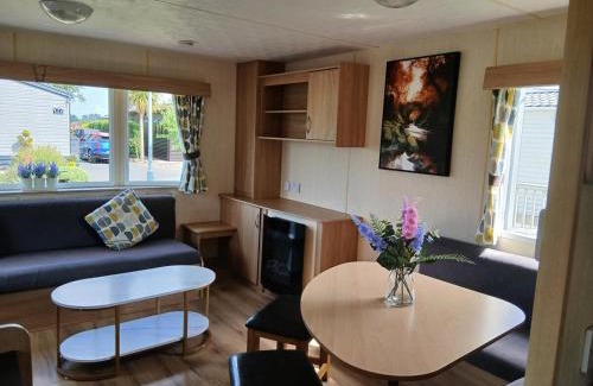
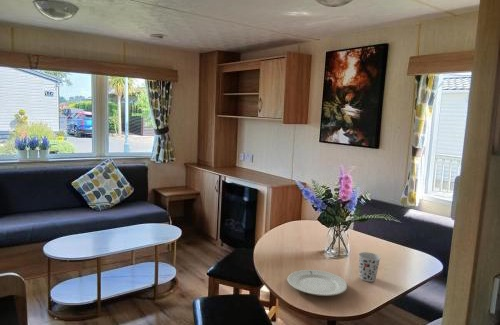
+ chinaware [287,269,348,297]
+ cup [358,251,381,283]
